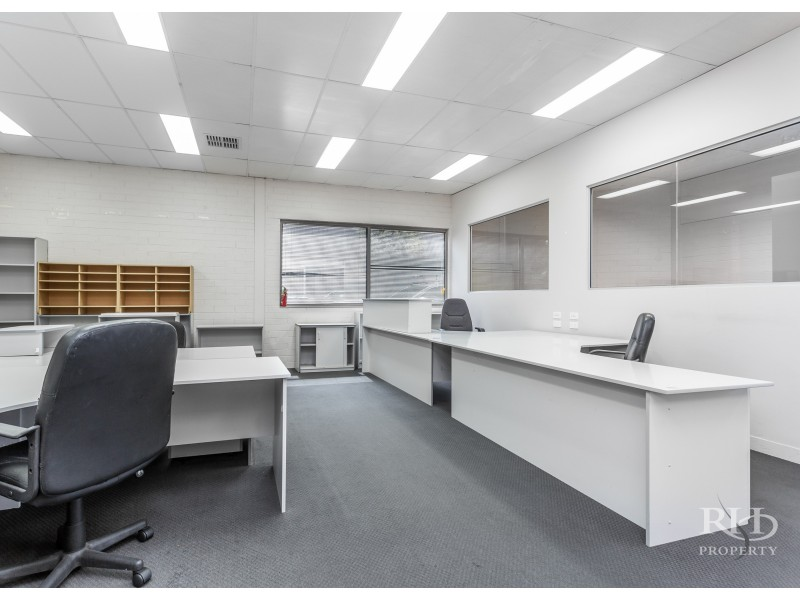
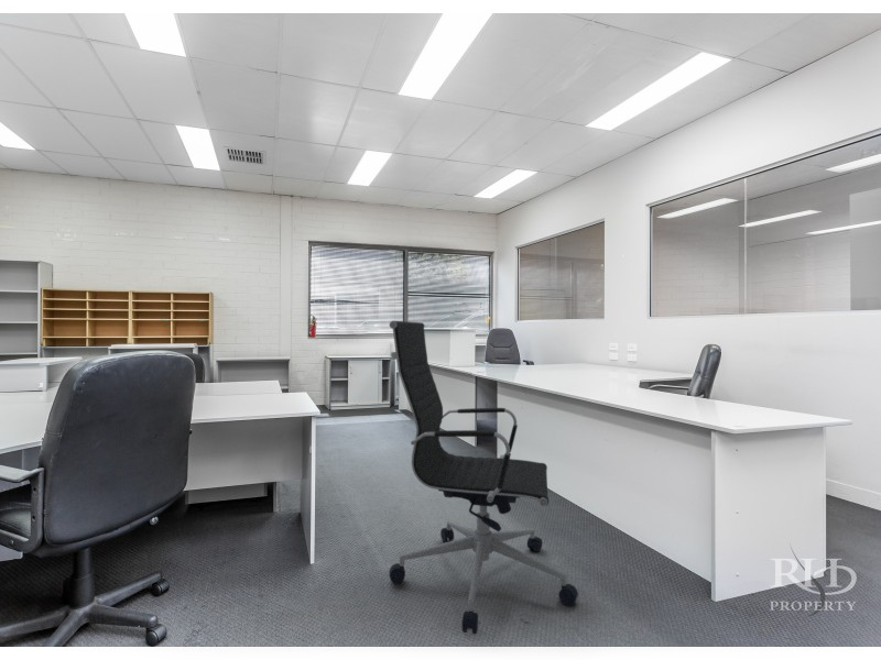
+ office chair [389,320,579,635]
